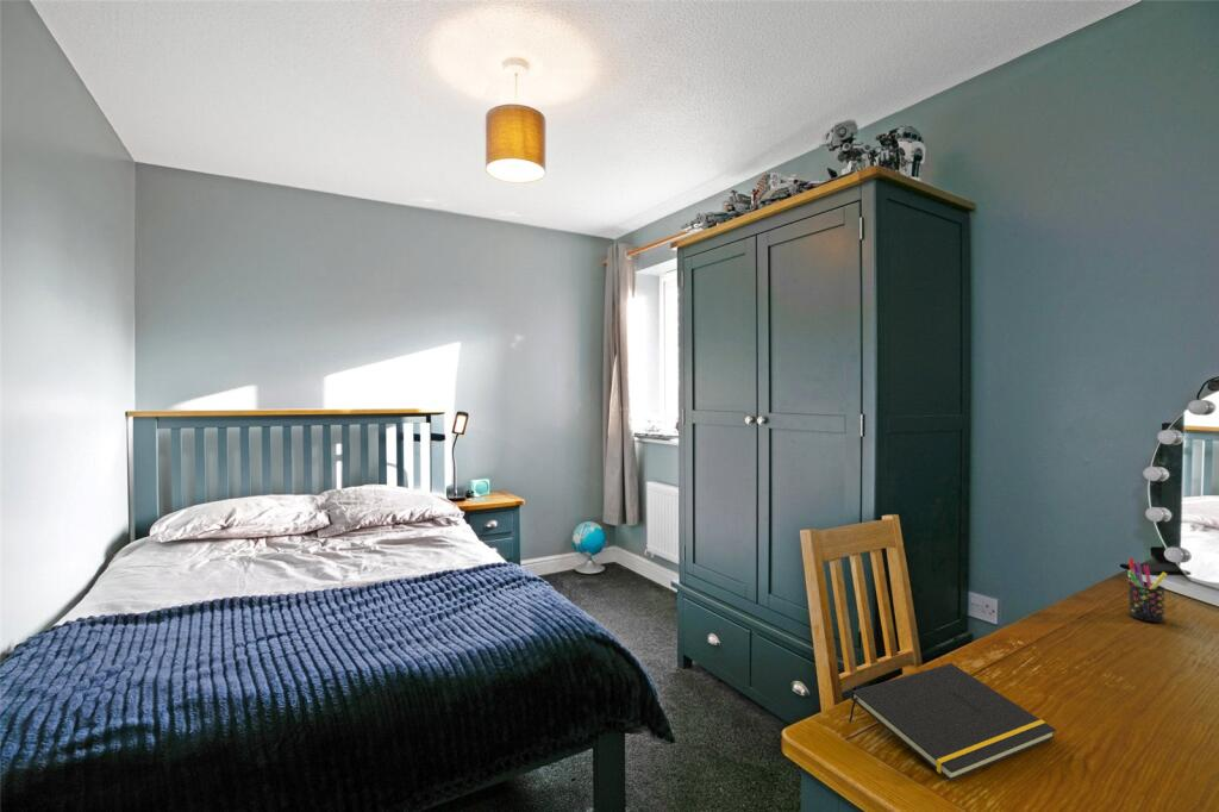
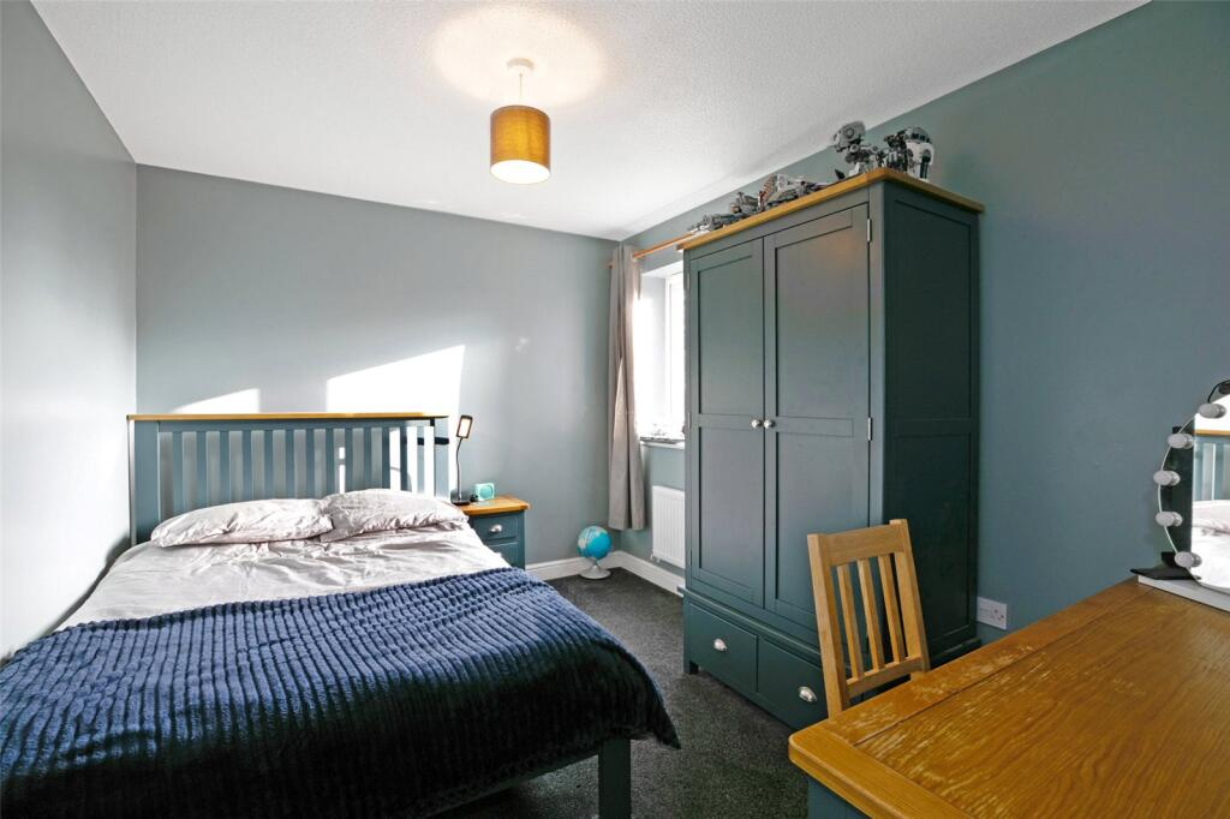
- notepad [848,662,1057,782]
- pen holder [1127,557,1169,624]
